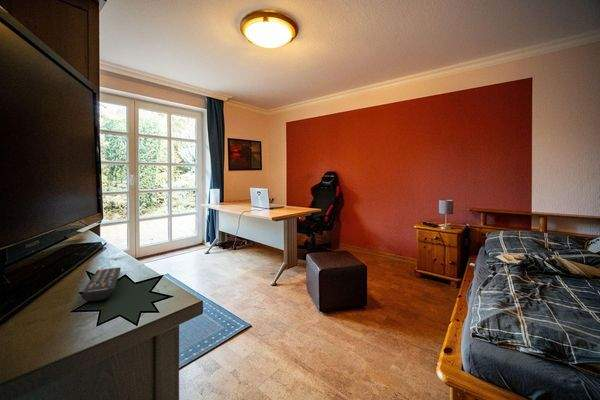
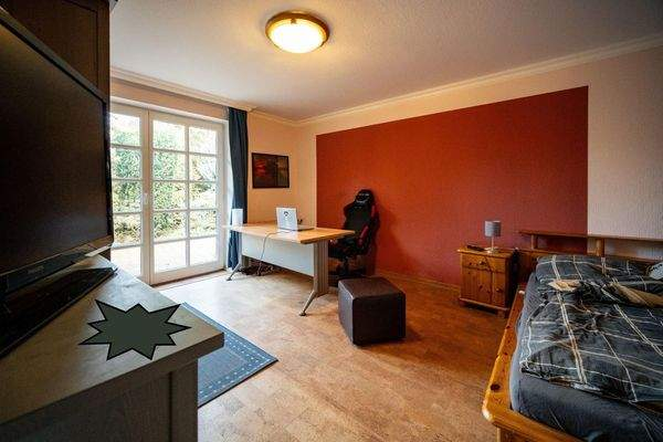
- remote control [81,266,122,302]
